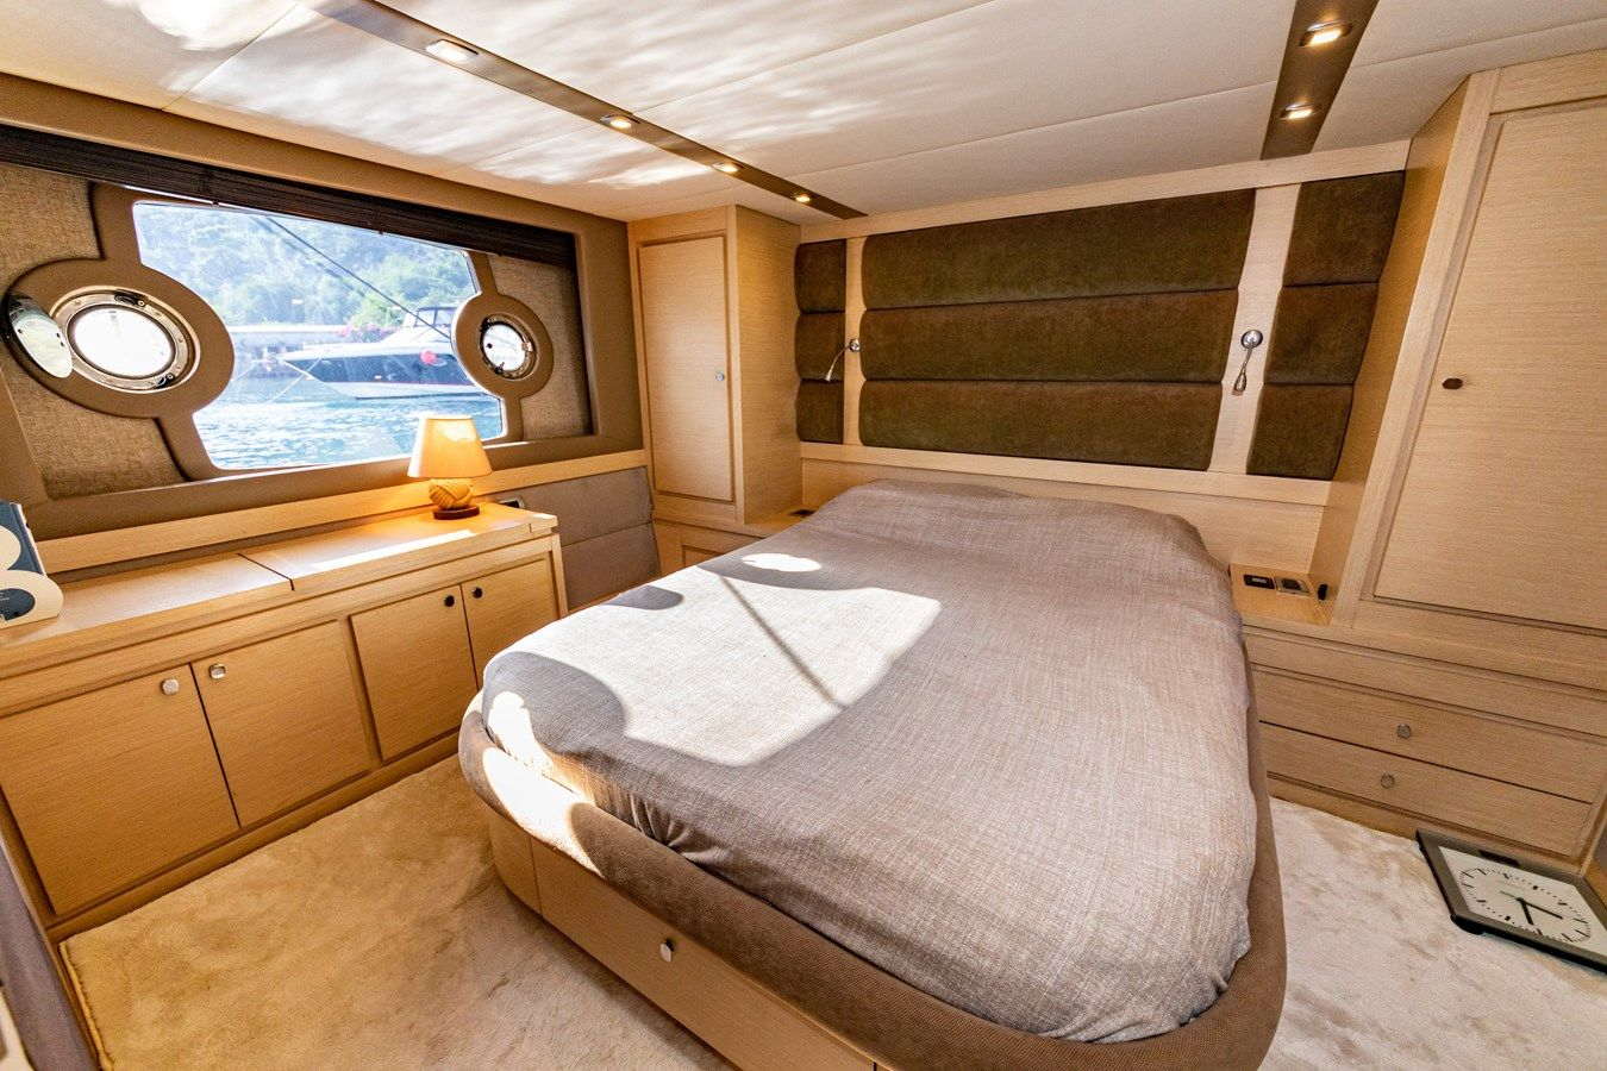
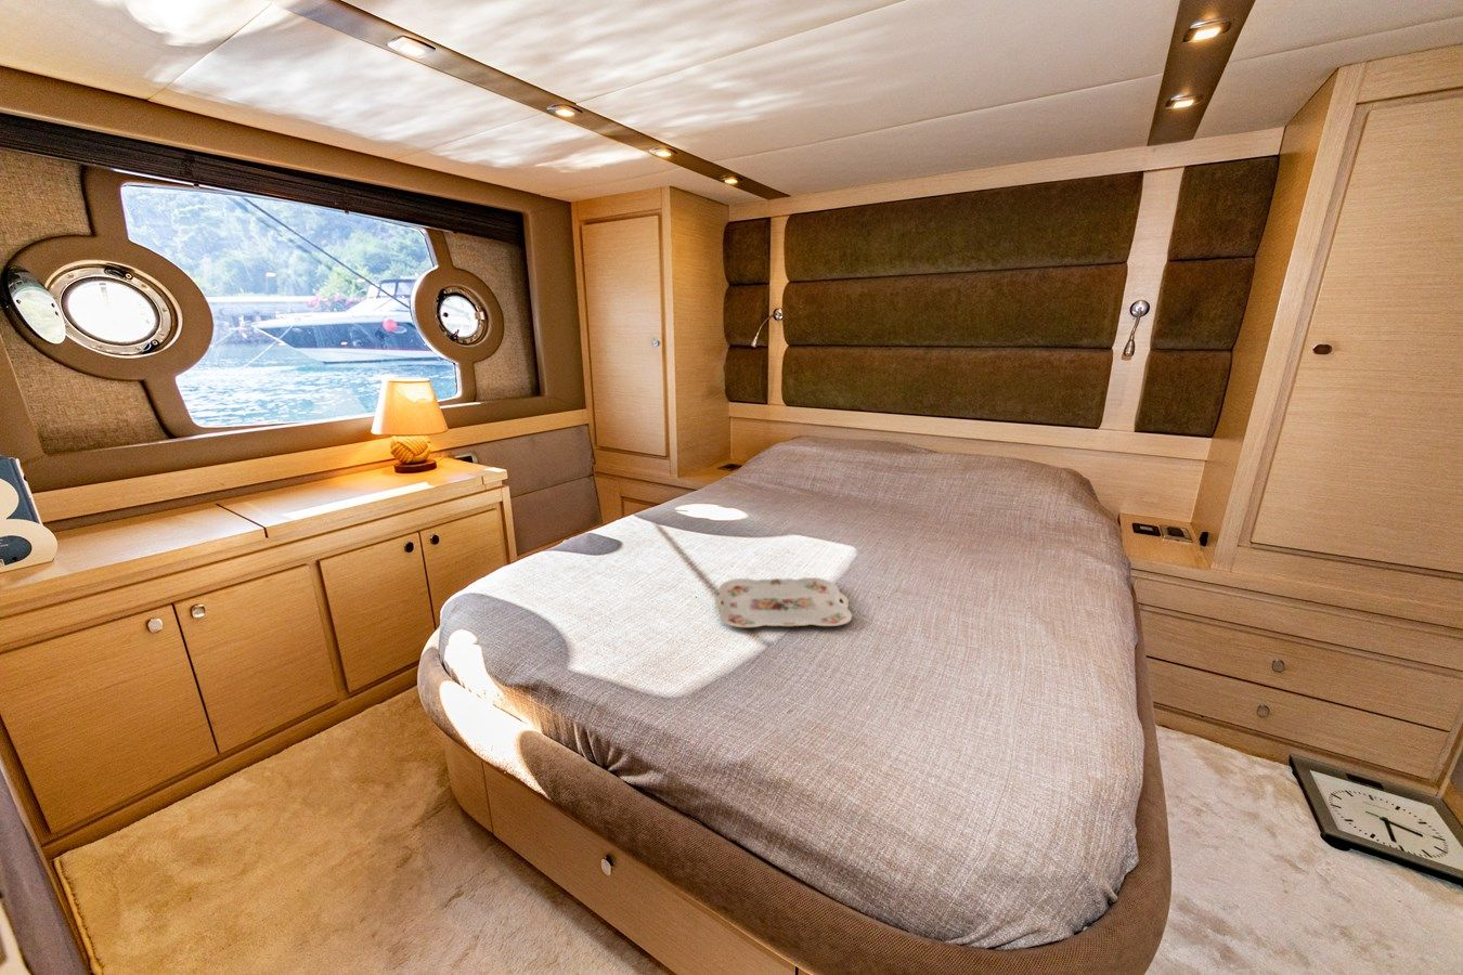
+ serving tray [714,577,853,628]
